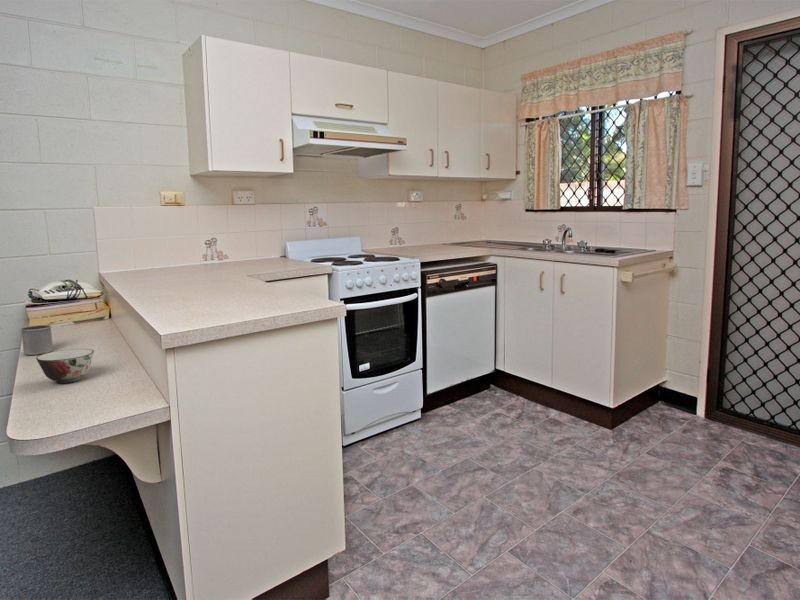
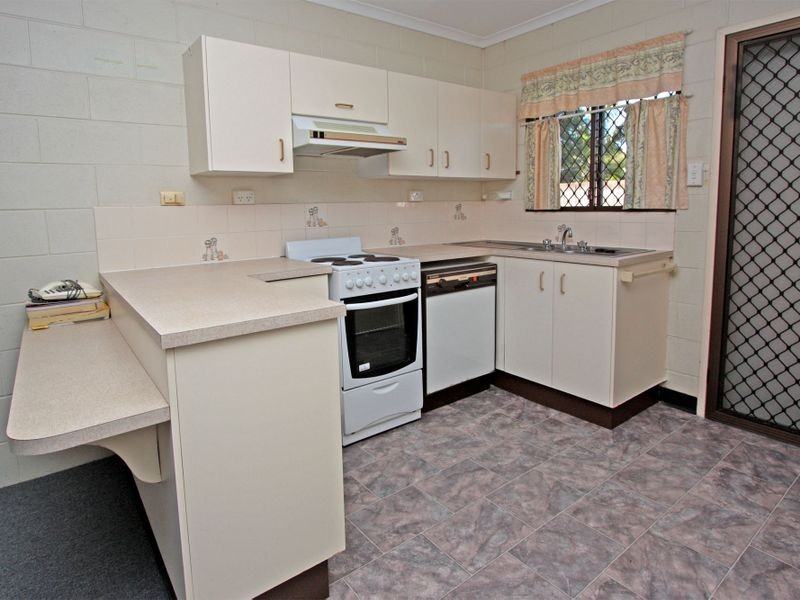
- mug [19,324,54,356]
- soup bowl [35,348,95,384]
